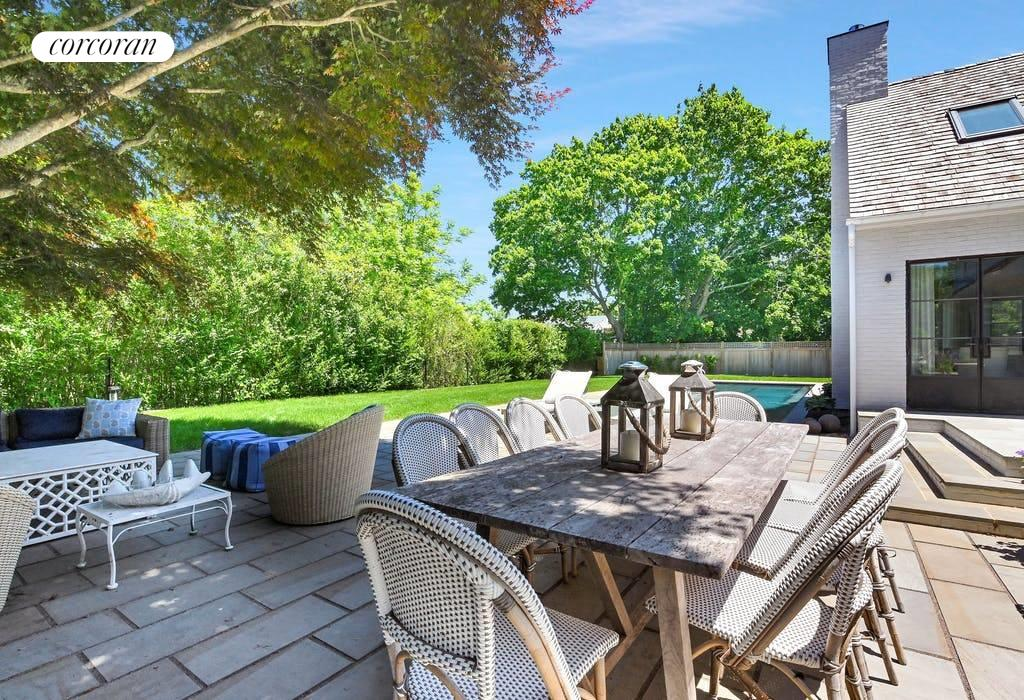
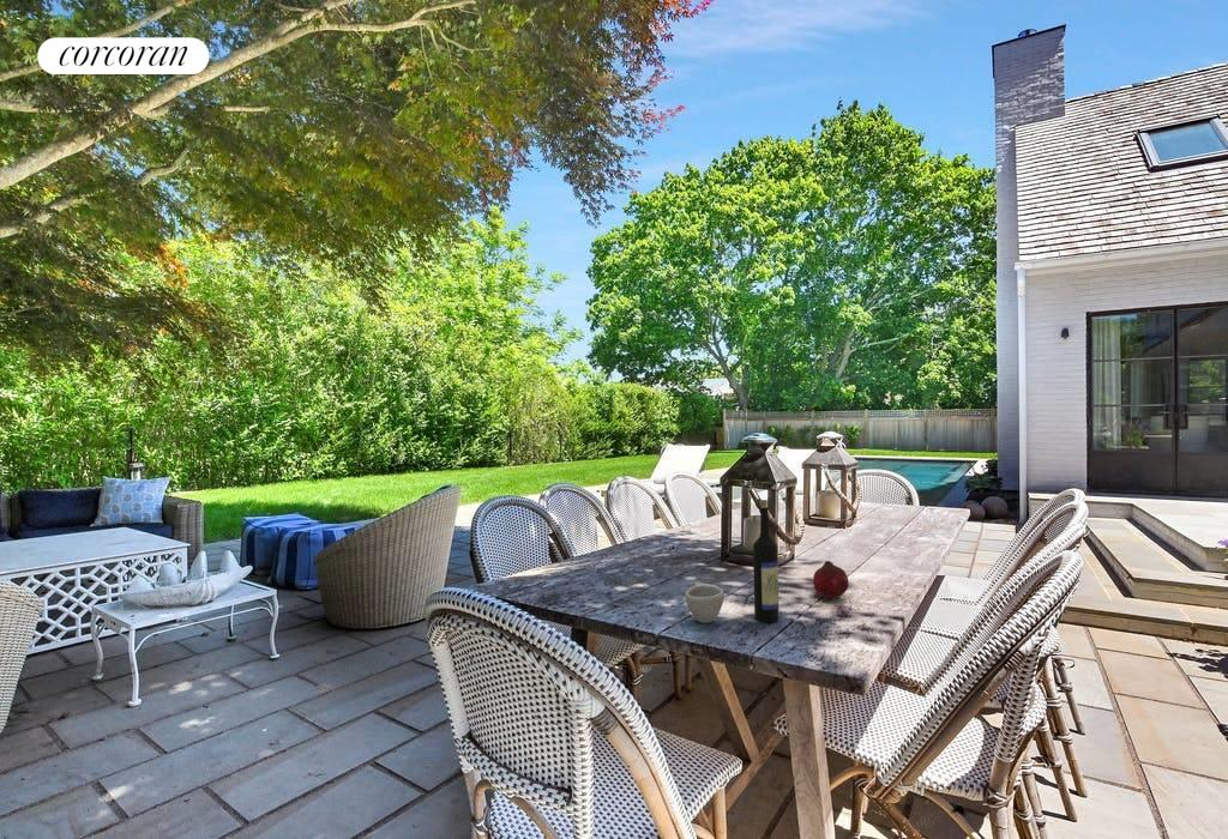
+ wine bottle [752,499,779,624]
+ cup [685,584,726,624]
+ fruit [812,560,850,600]
